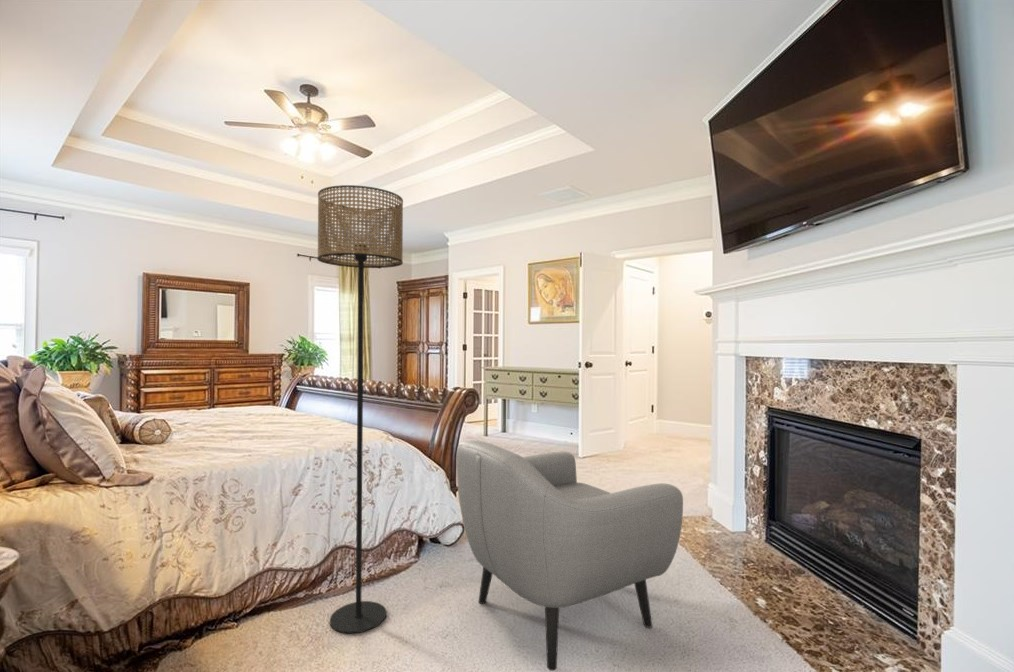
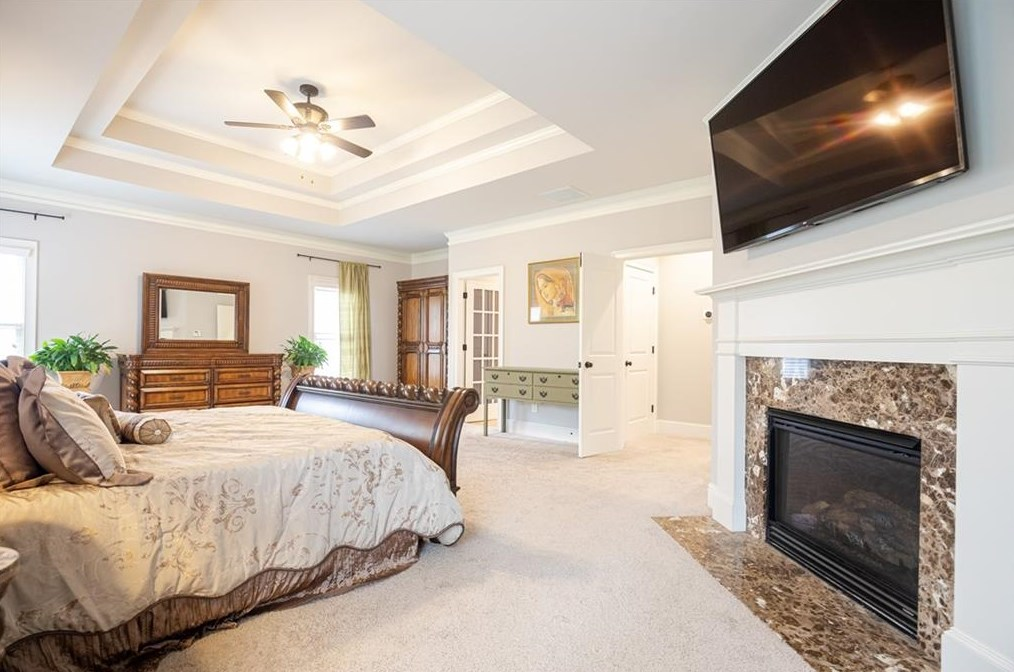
- armchair [455,440,684,671]
- floor lamp [316,184,404,634]
